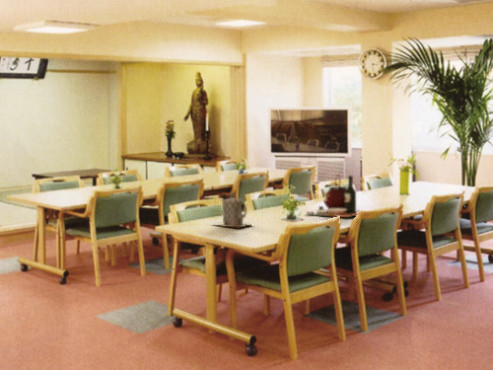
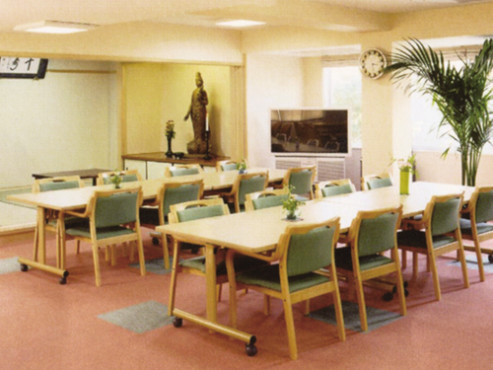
- sake set [304,173,359,218]
- teapot [211,193,251,228]
